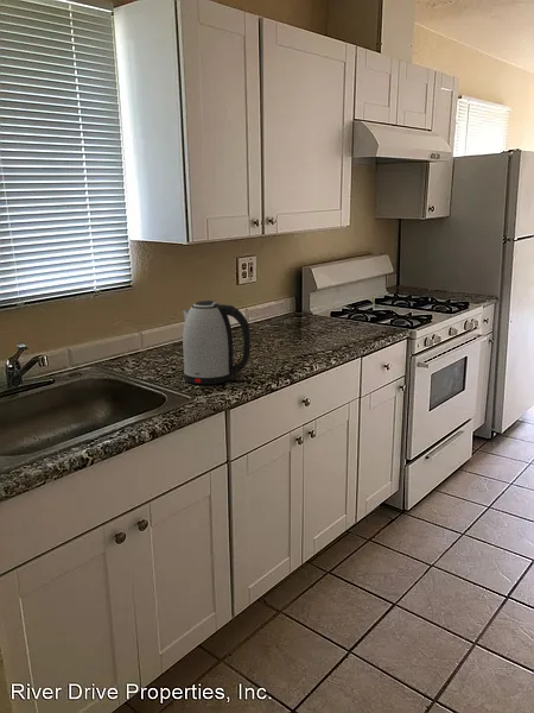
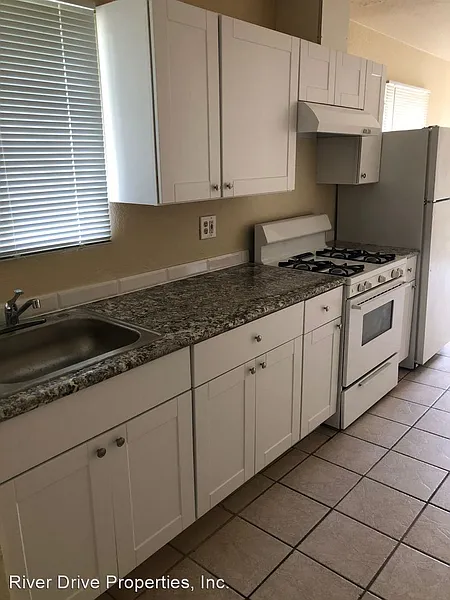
- kettle [182,299,252,385]
